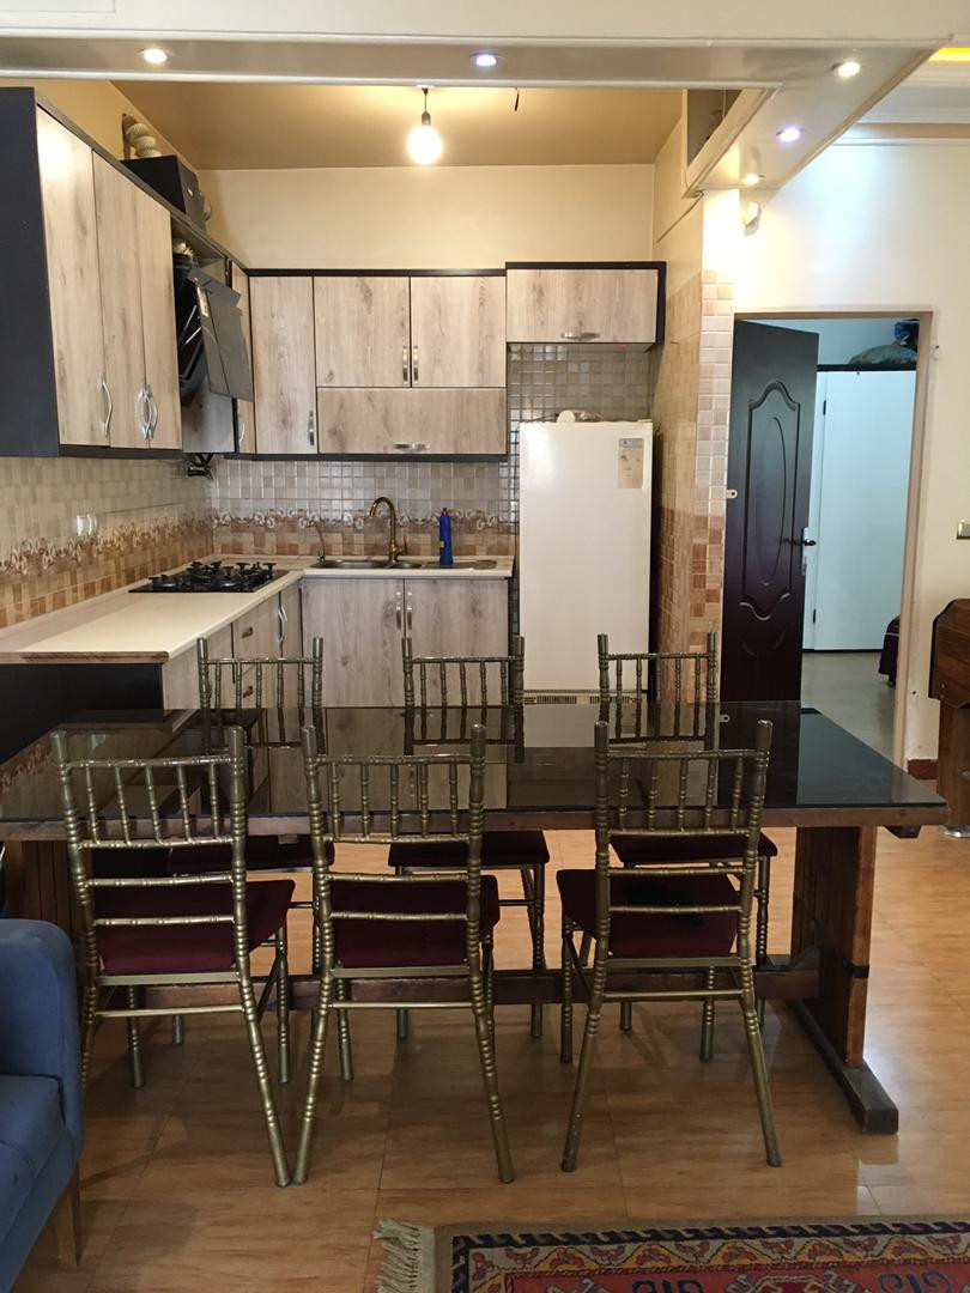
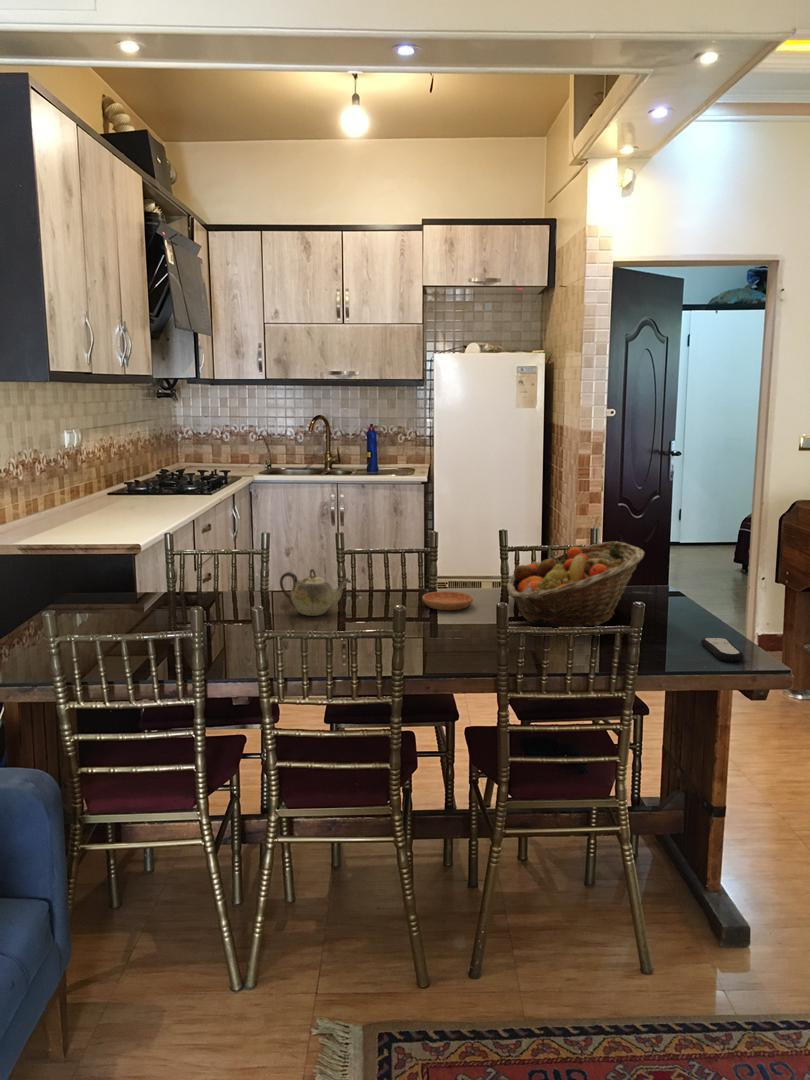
+ saucer [421,590,474,611]
+ remote control [700,637,744,662]
+ teapot [279,568,353,617]
+ fruit basket [506,540,646,628]
